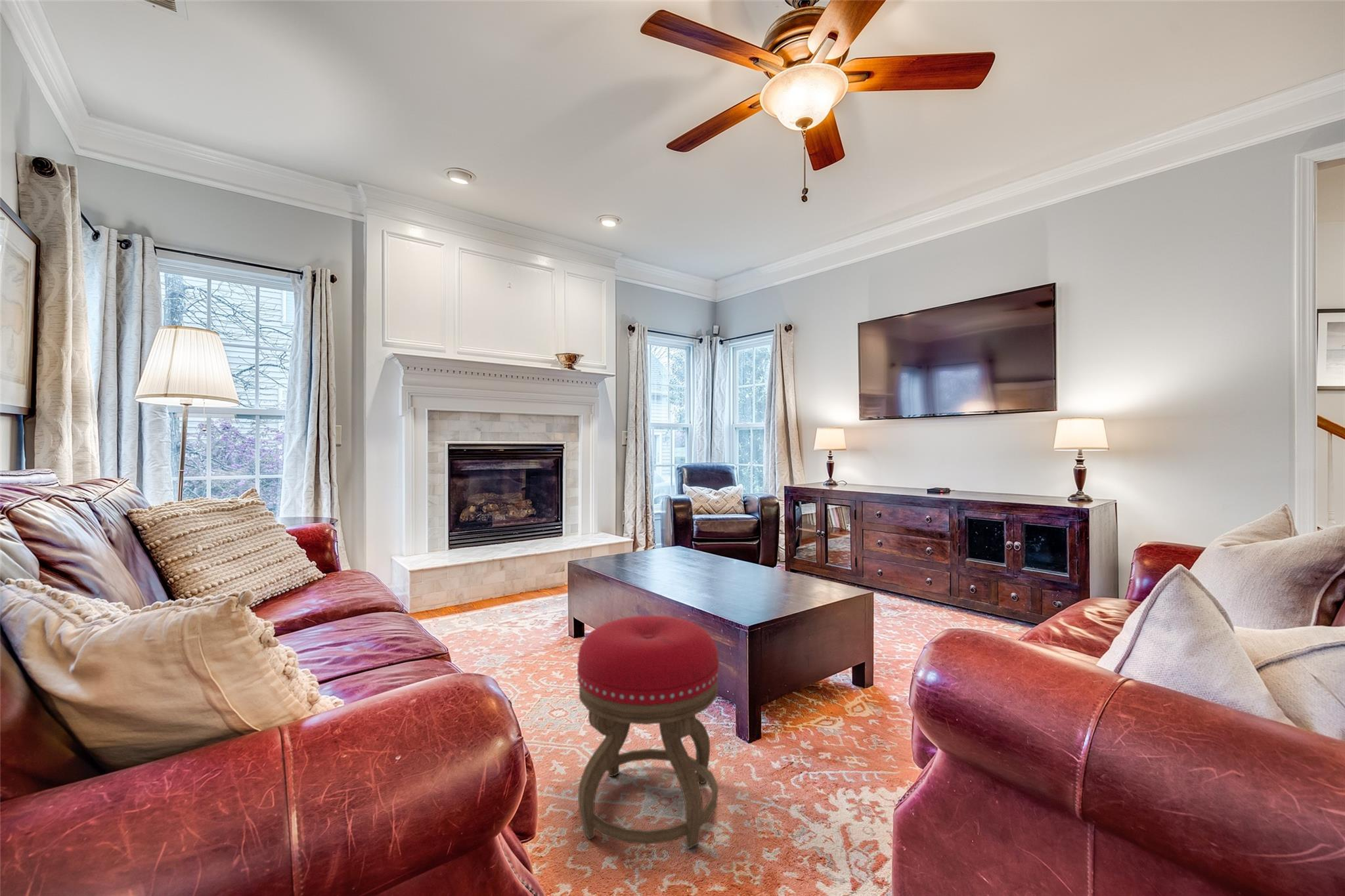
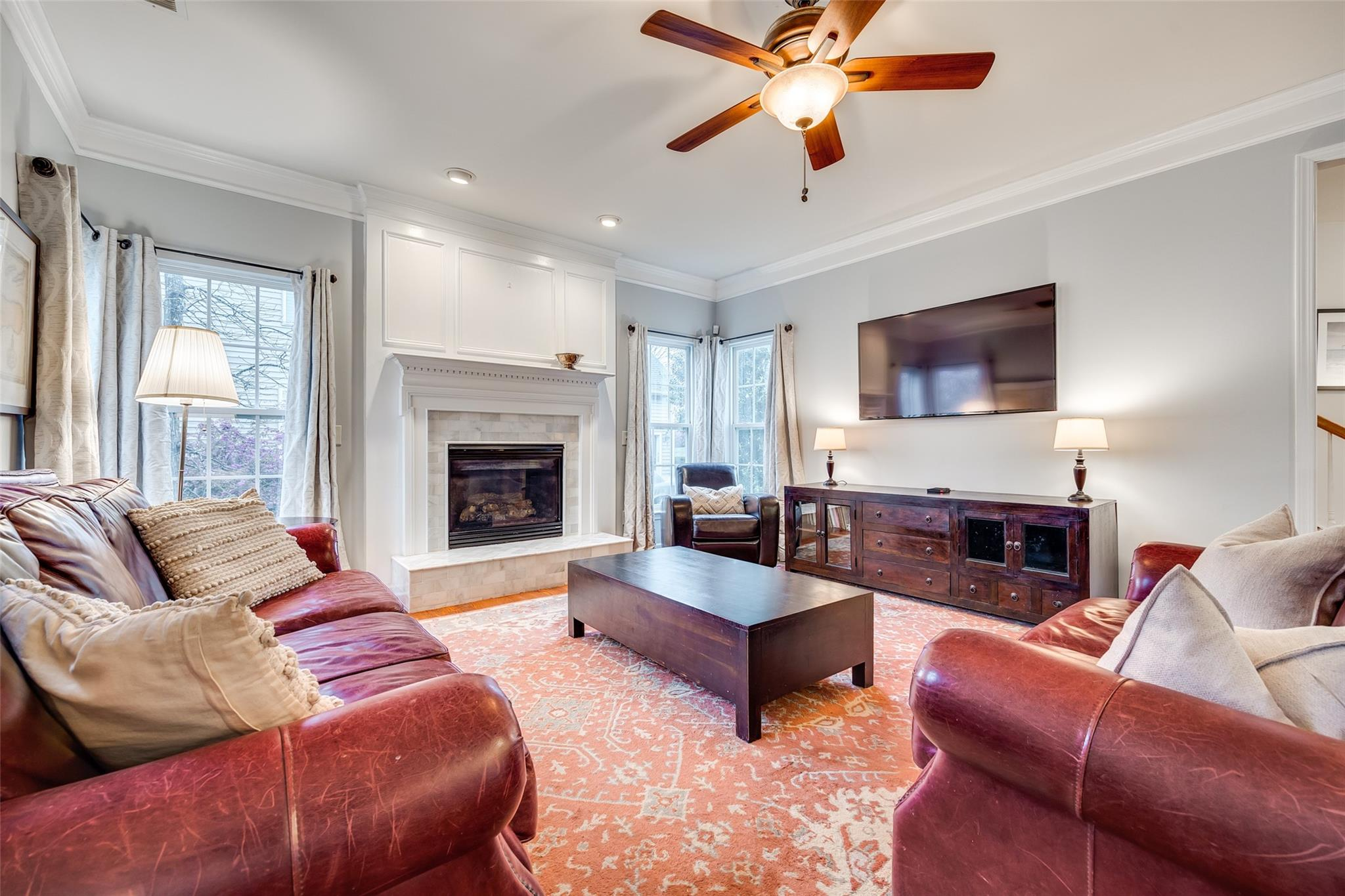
- stool [577,615,720,849]
